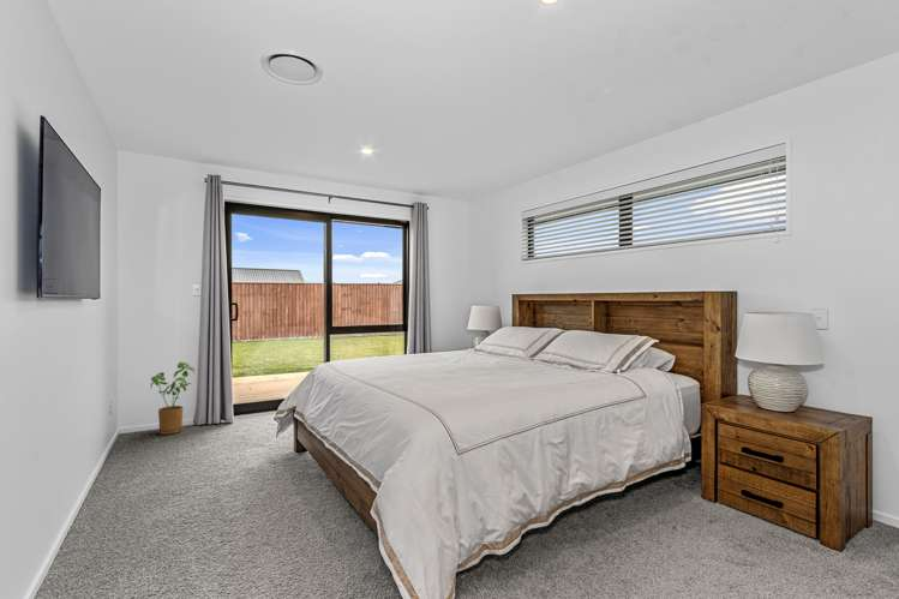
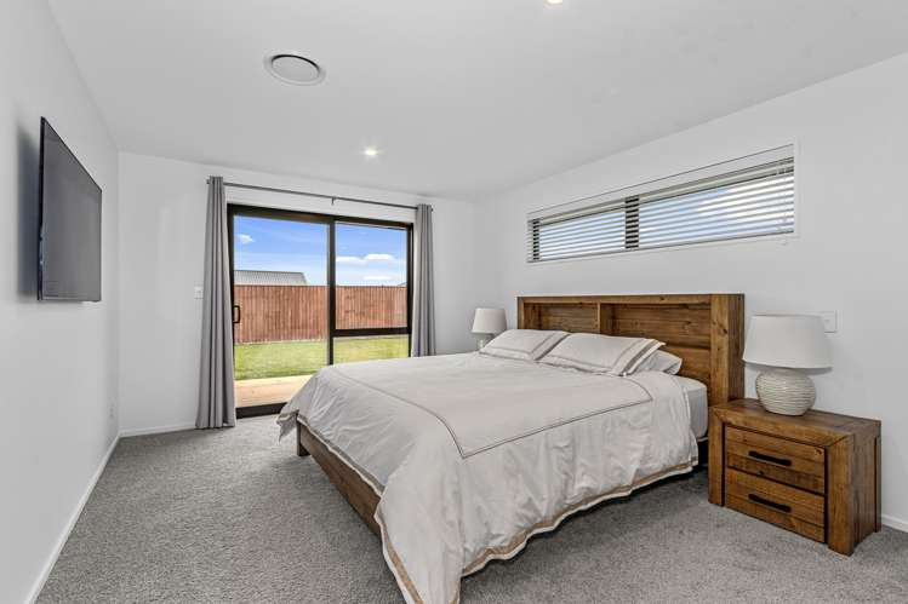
- house plant [149,361,198,436]
